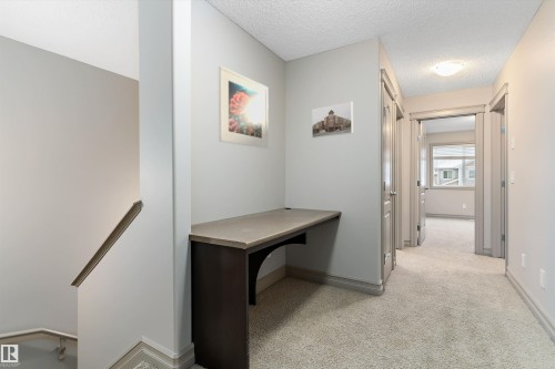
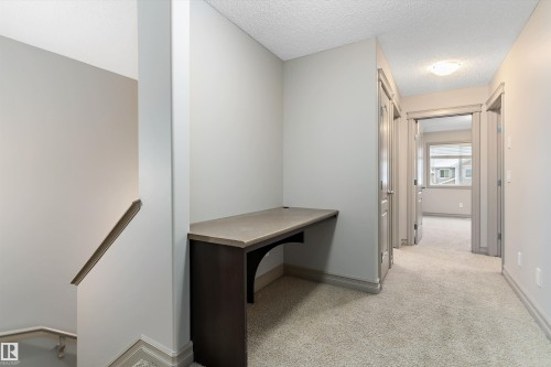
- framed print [311,100,354,140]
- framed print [218,64,270,150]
